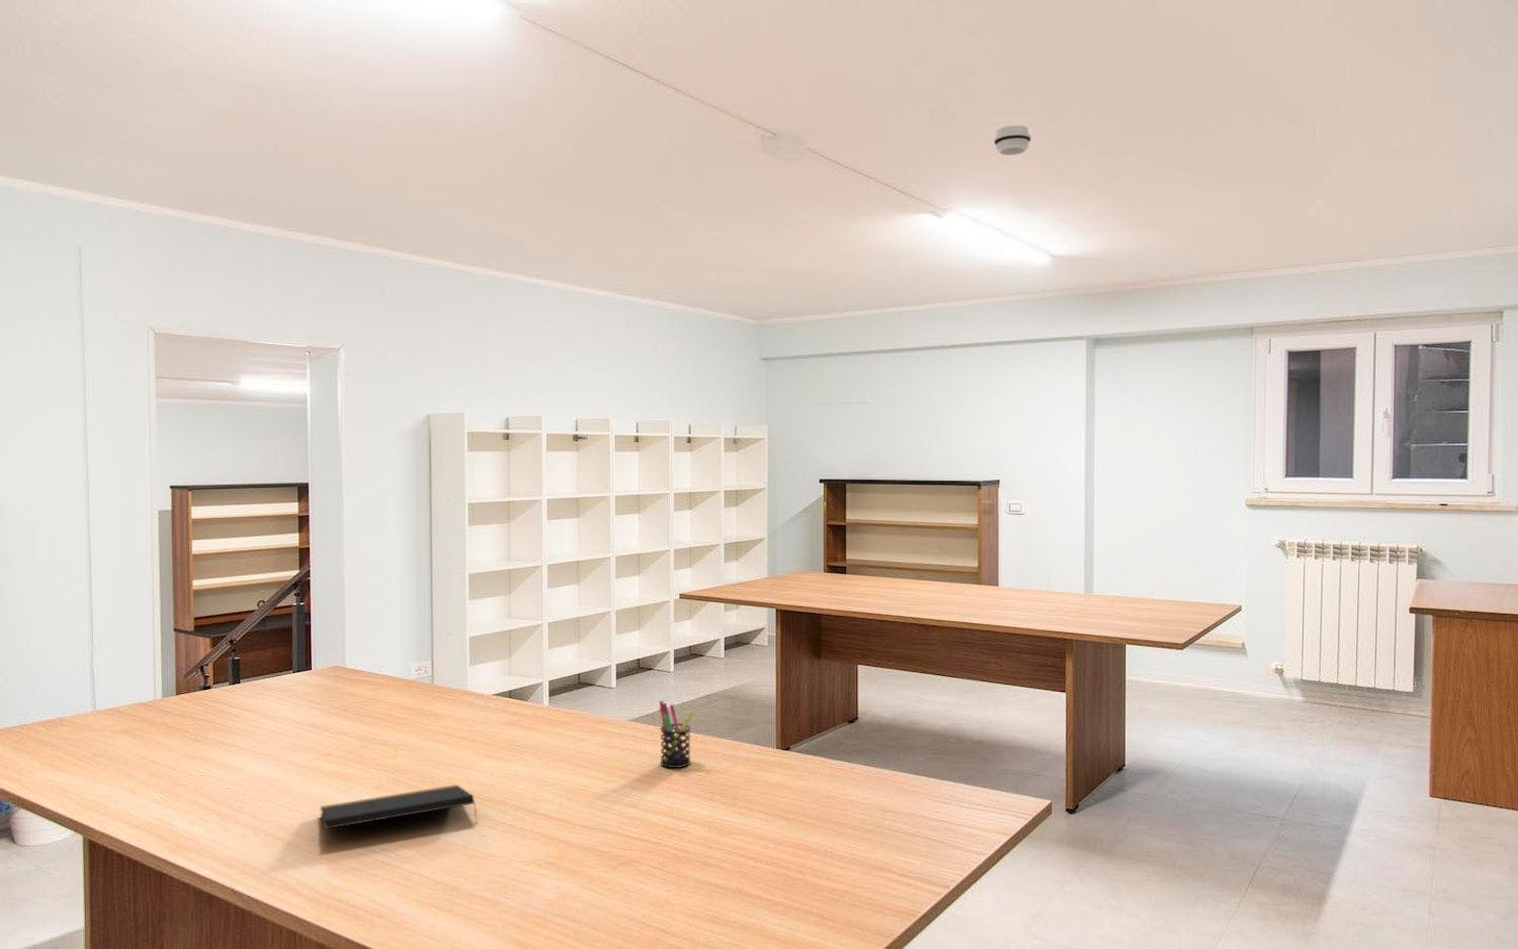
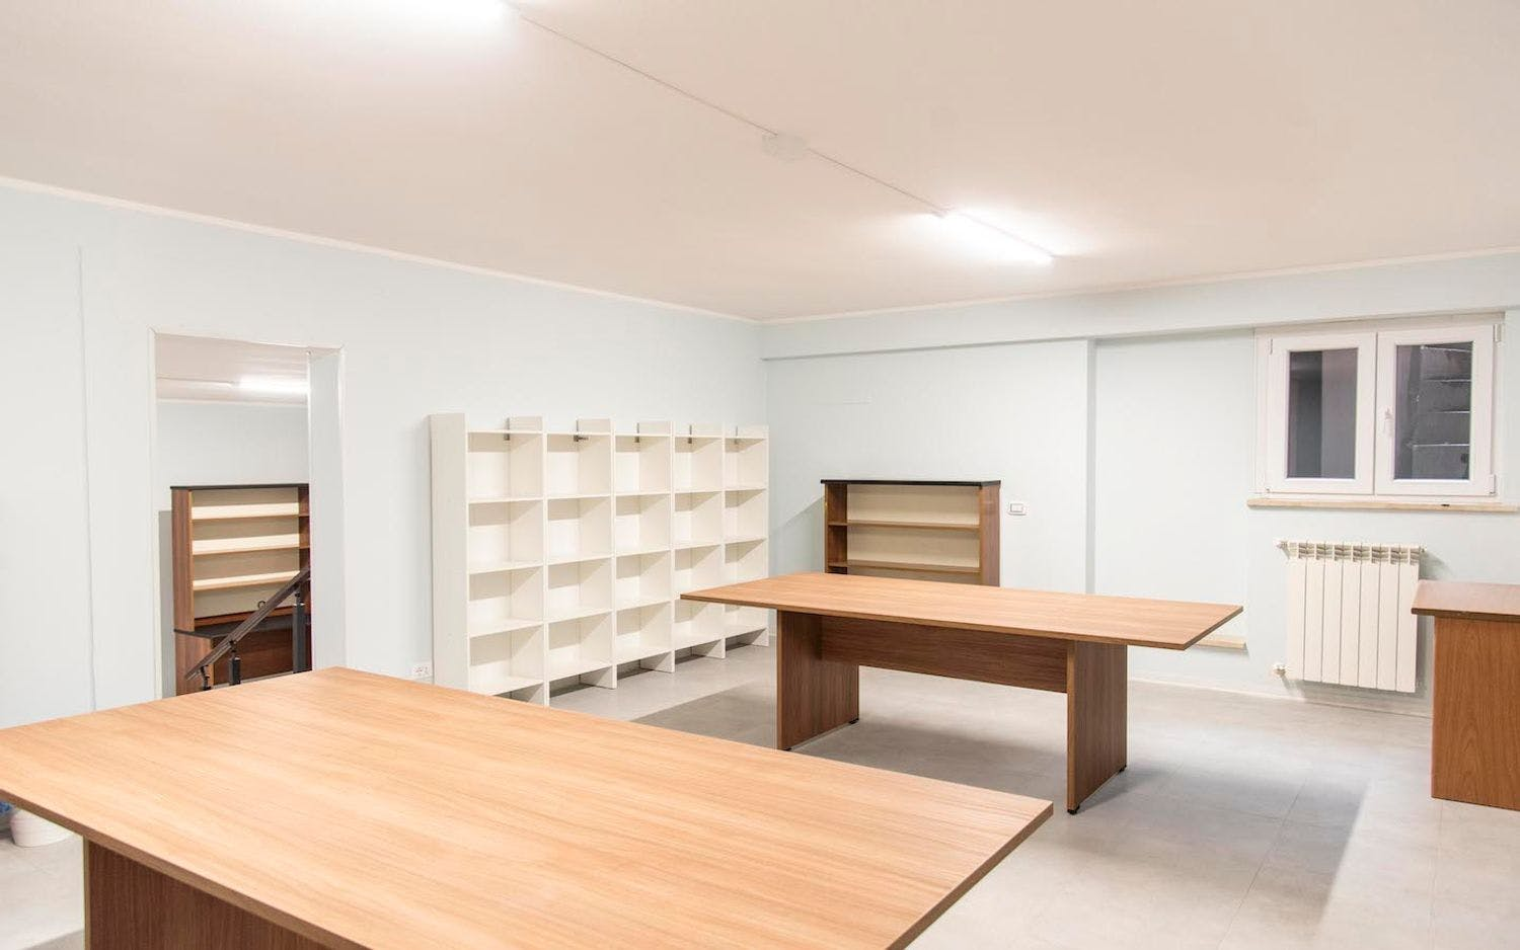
- smoke detector [993,125,1032,156]
- pen holder [657,700,696,769]
- notepad [319,784,479,830]
